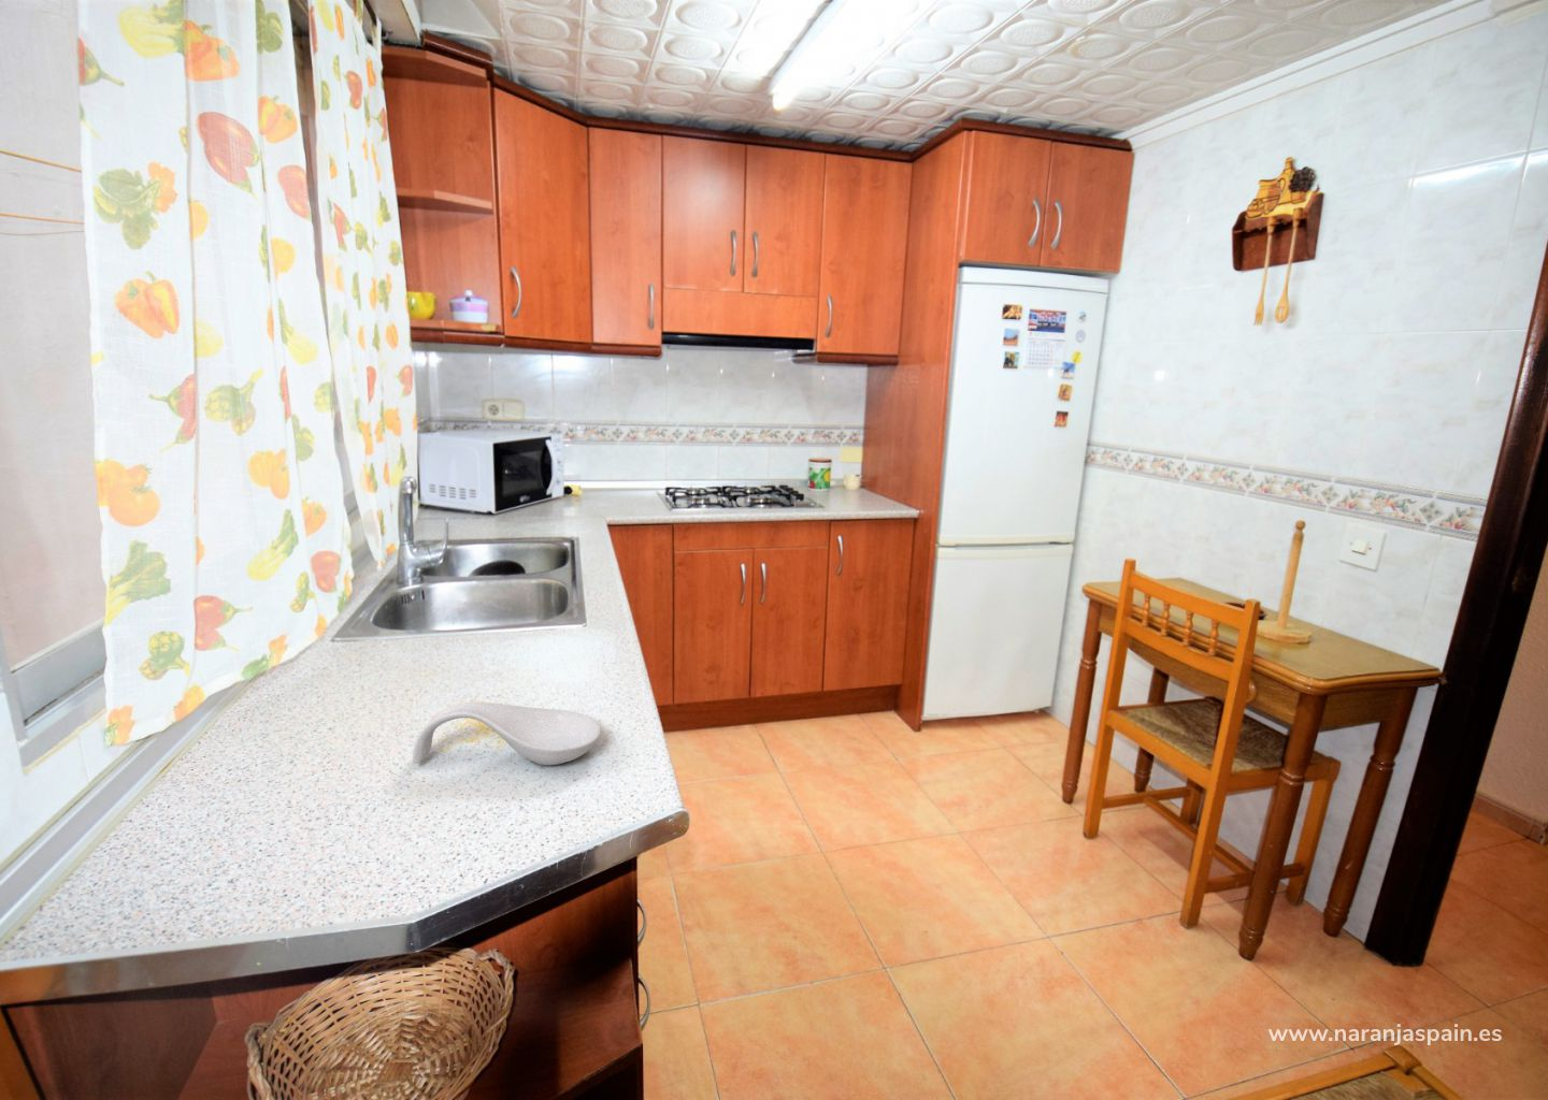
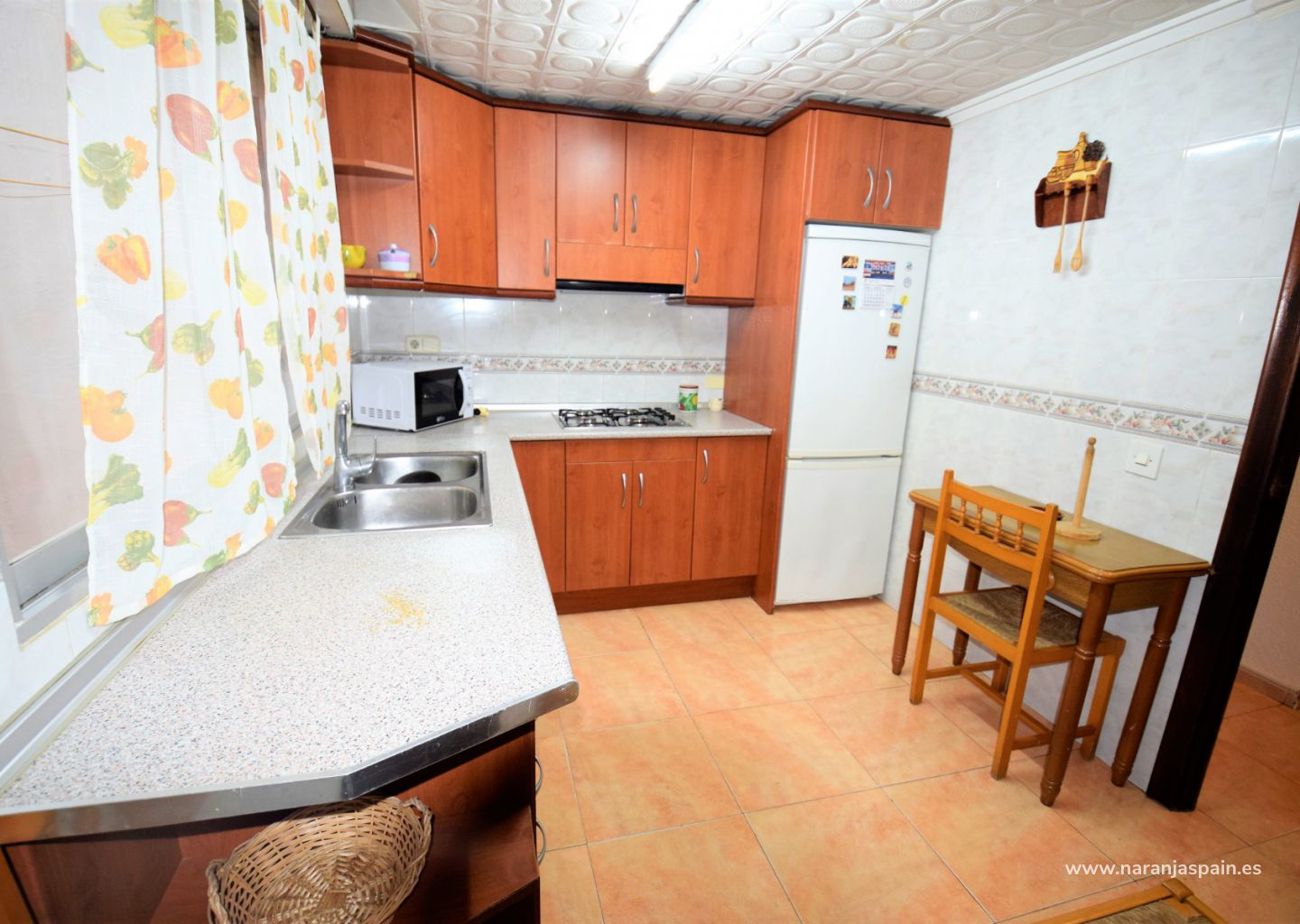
- spoon rest [412,701,603,765]
